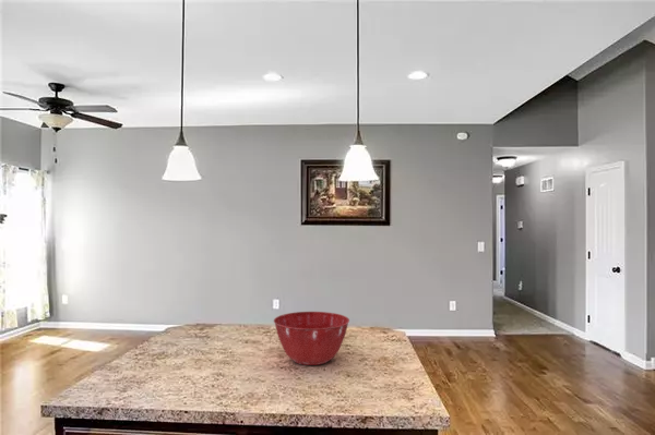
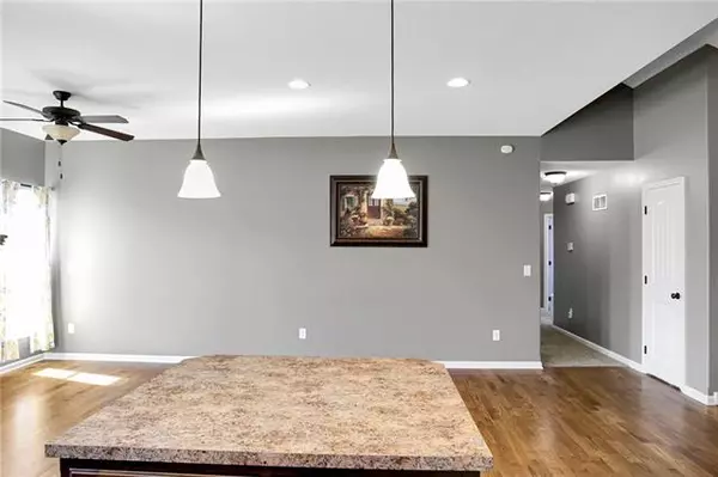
- mixing bowl [273,311,350,366]
